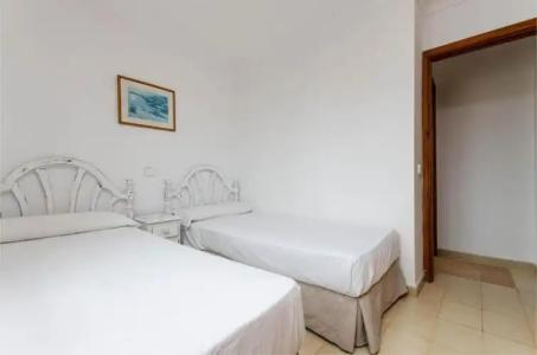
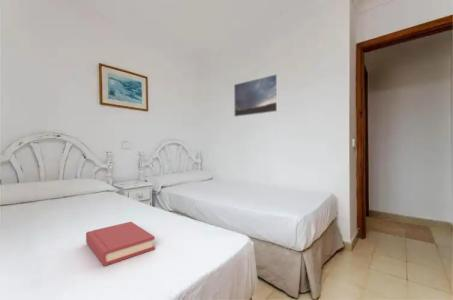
+ hardback book [85,221,156,267]
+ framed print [233,73,279,118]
